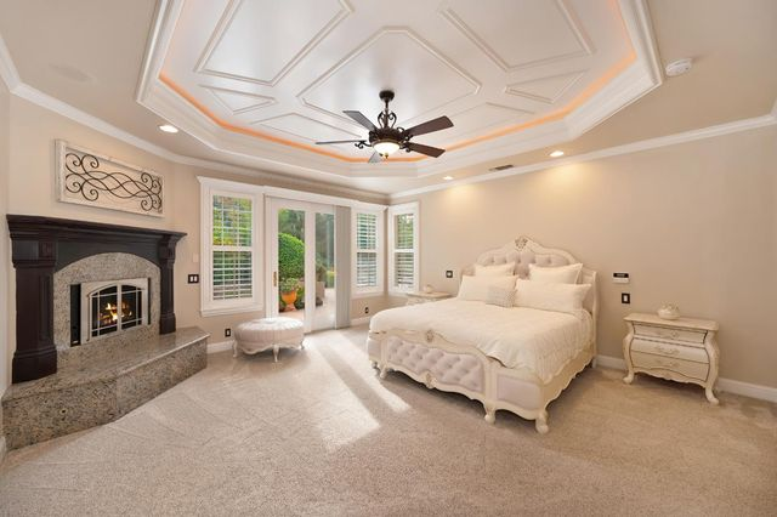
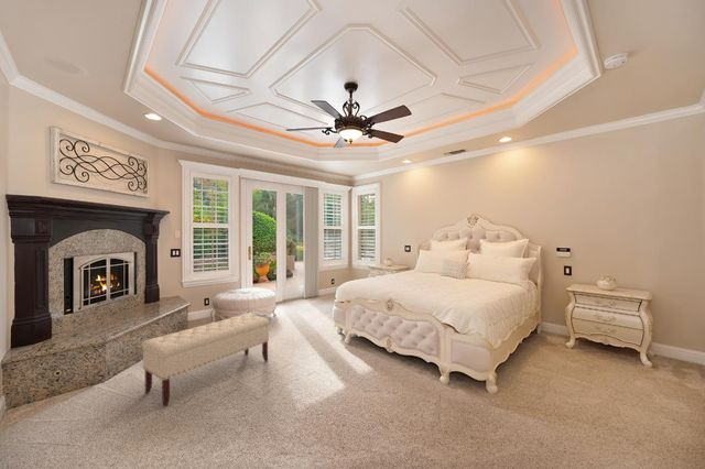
+ bench [141,313,270,407]
